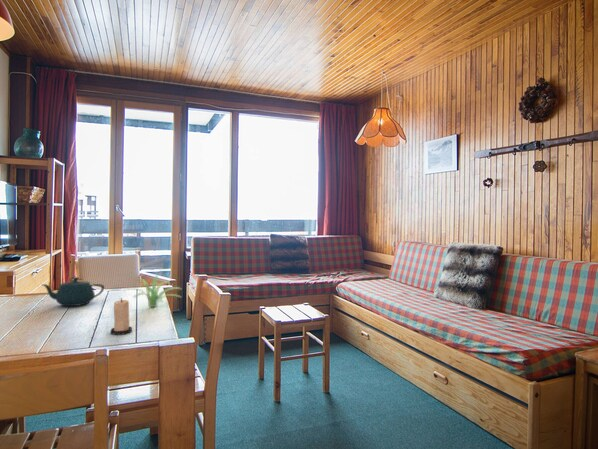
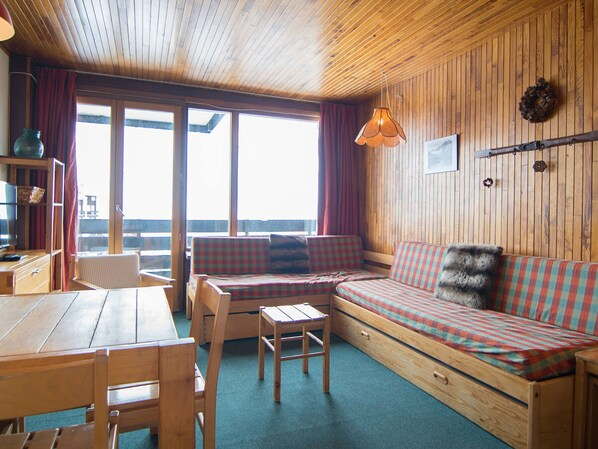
- teapot [42,276,105,307]
- plant [122,274,182,308]
- candle [110,297,133,336]
